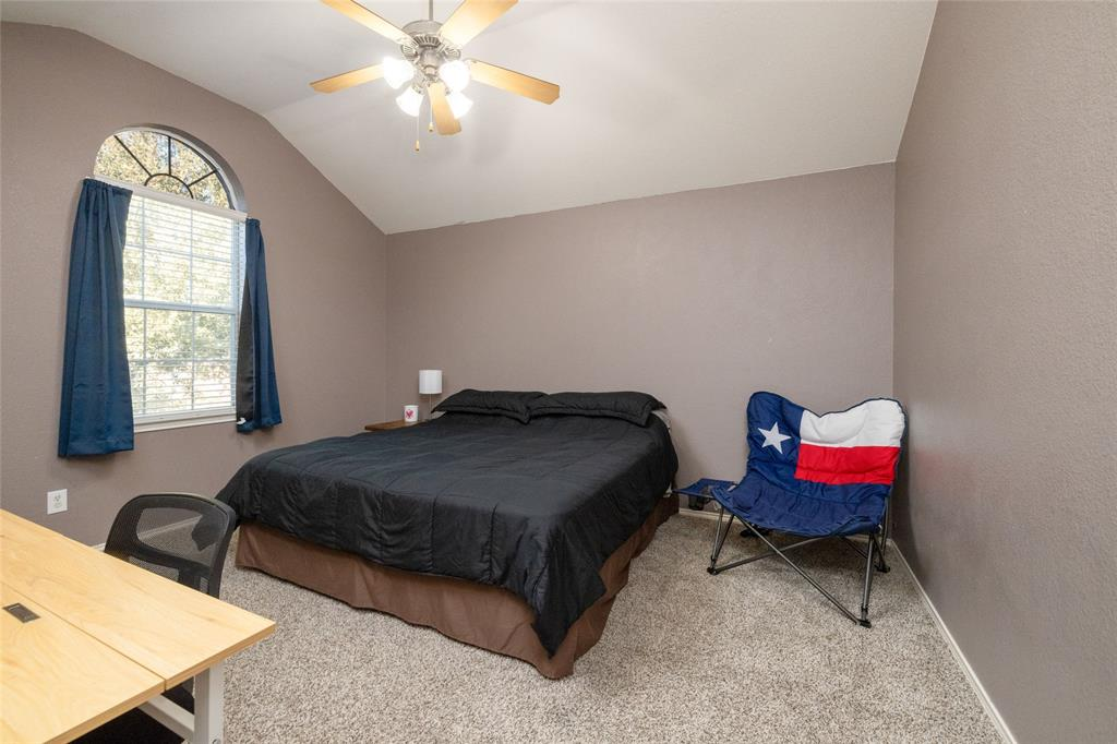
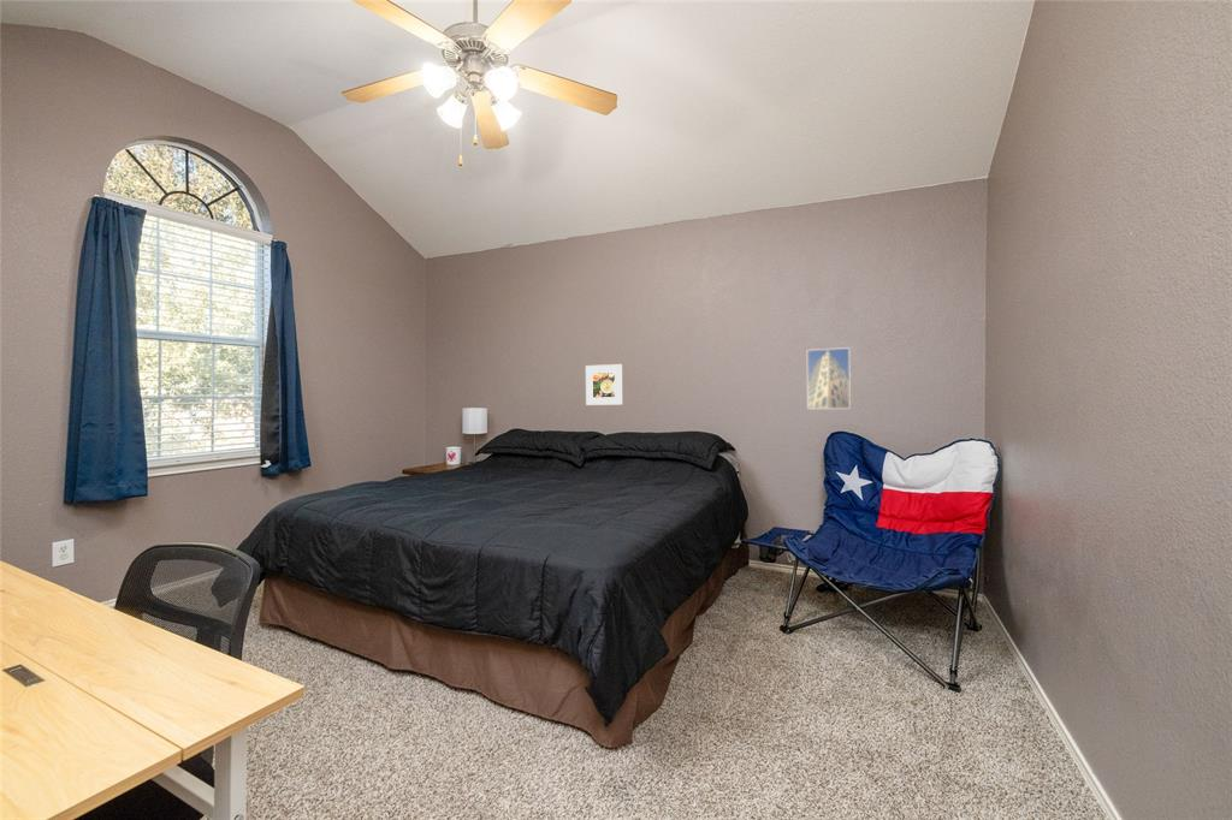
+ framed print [806,346,852,410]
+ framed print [585,363,624,406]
